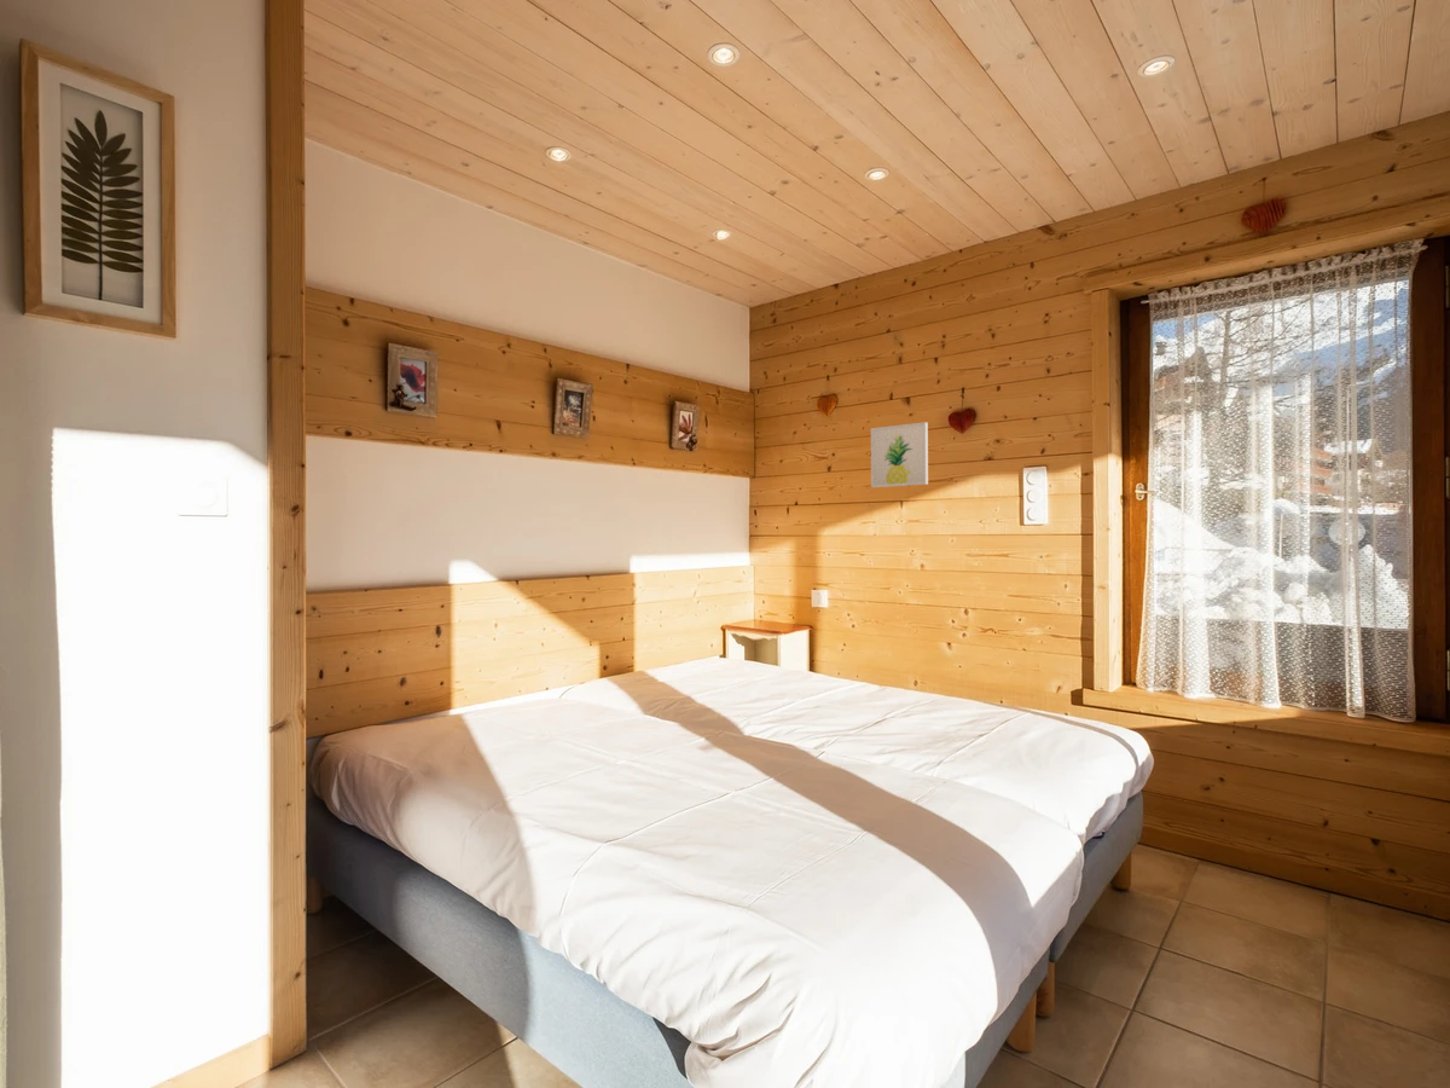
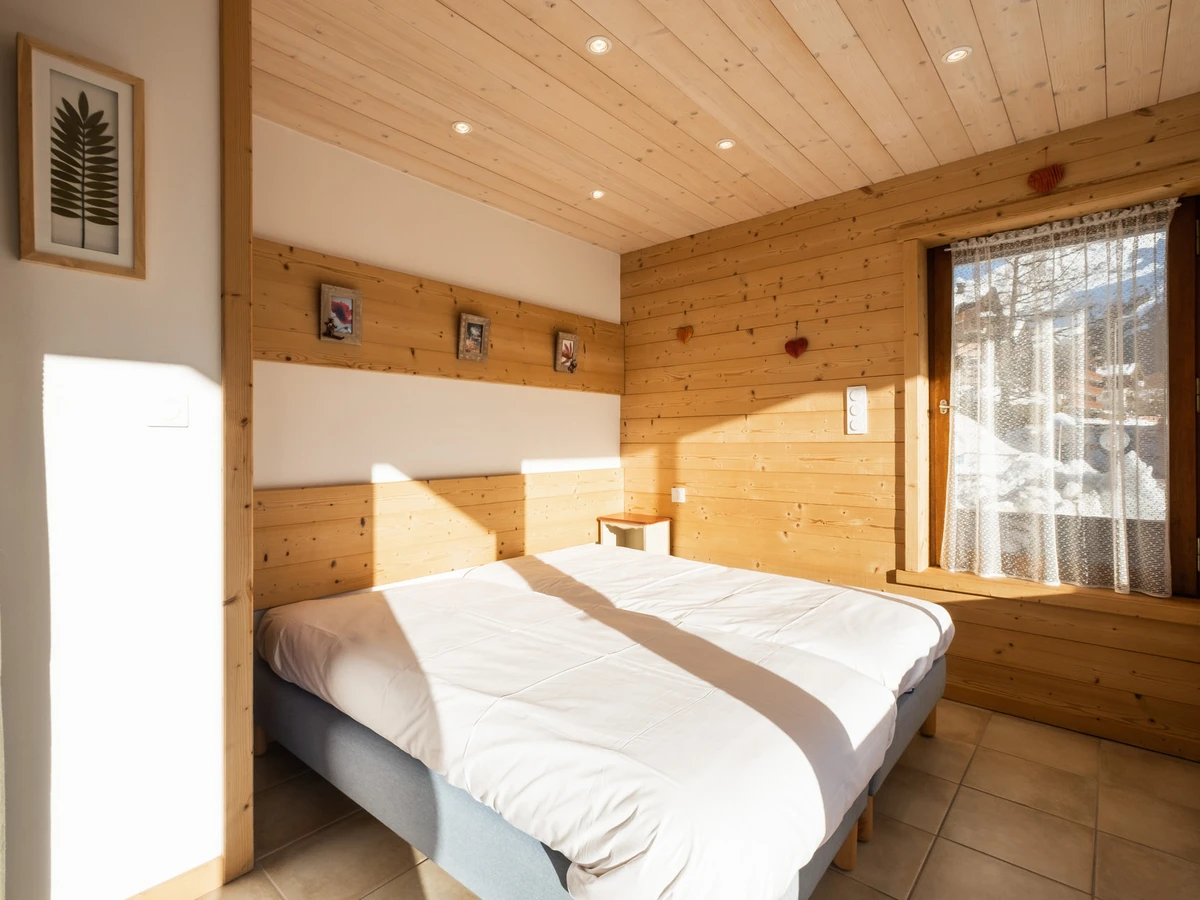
- wall art [870,421,929,488]
